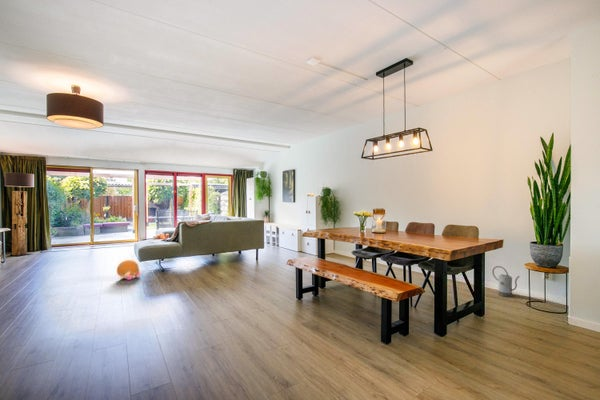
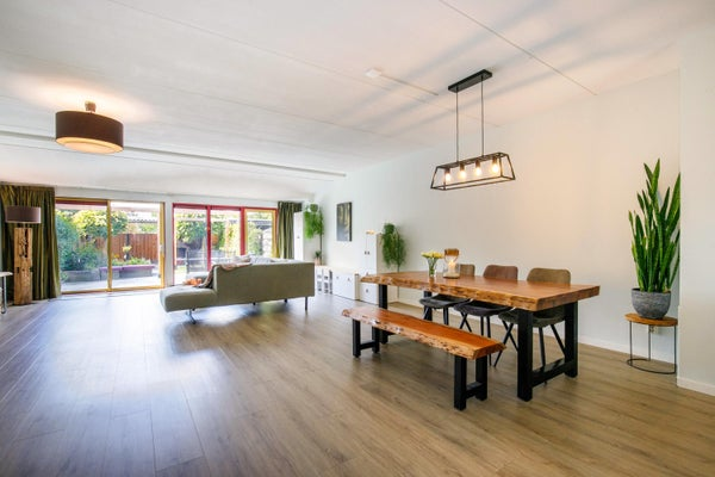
- plush toy [116,259,141,281]
- watering can [491,265,521,298]
